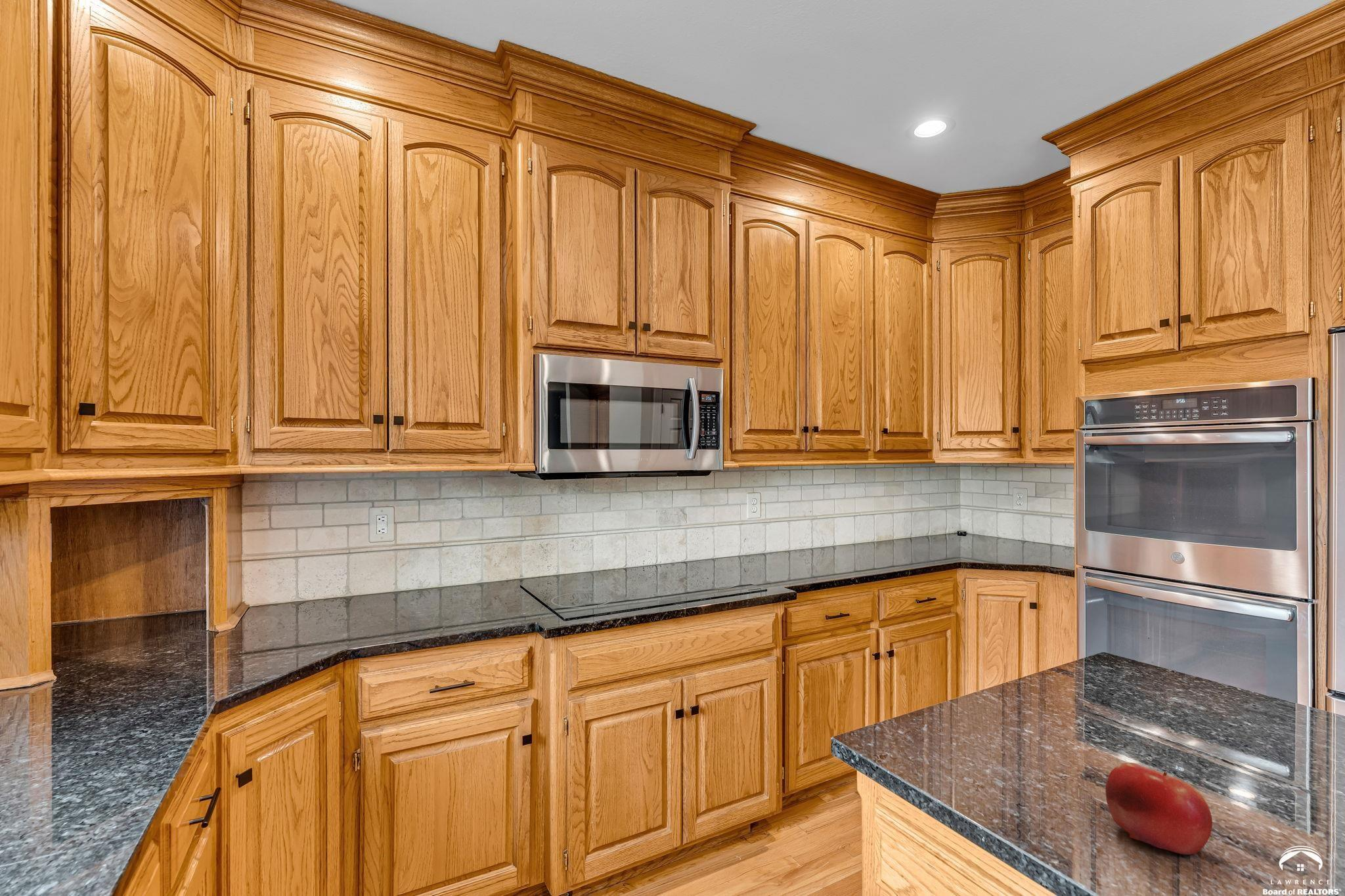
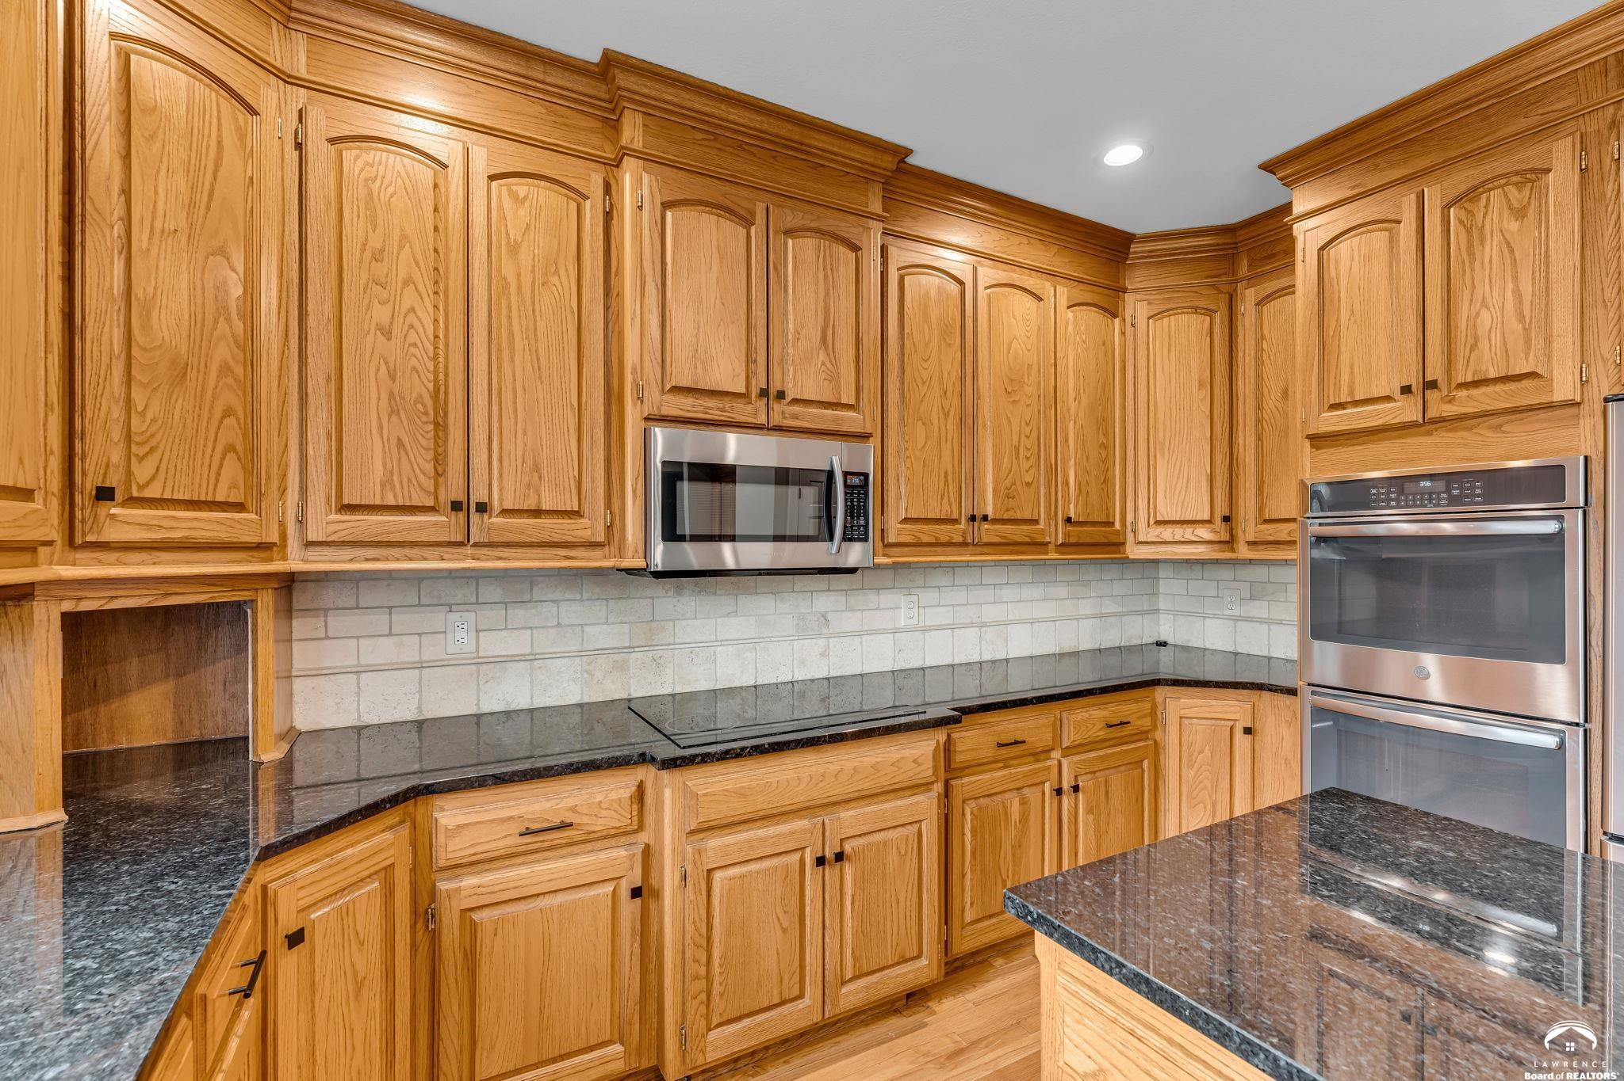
- fruit [1105,762,1213,855]
